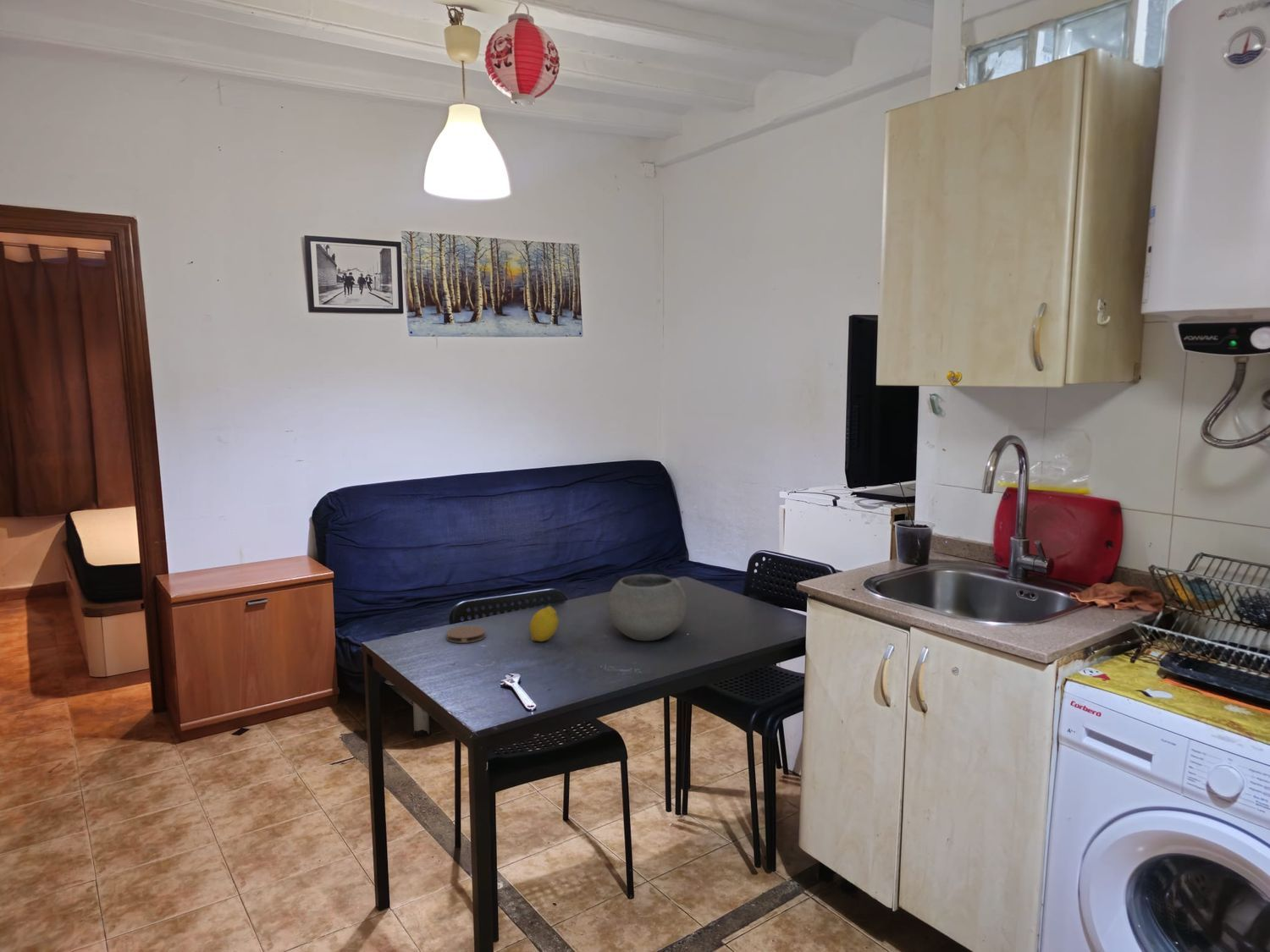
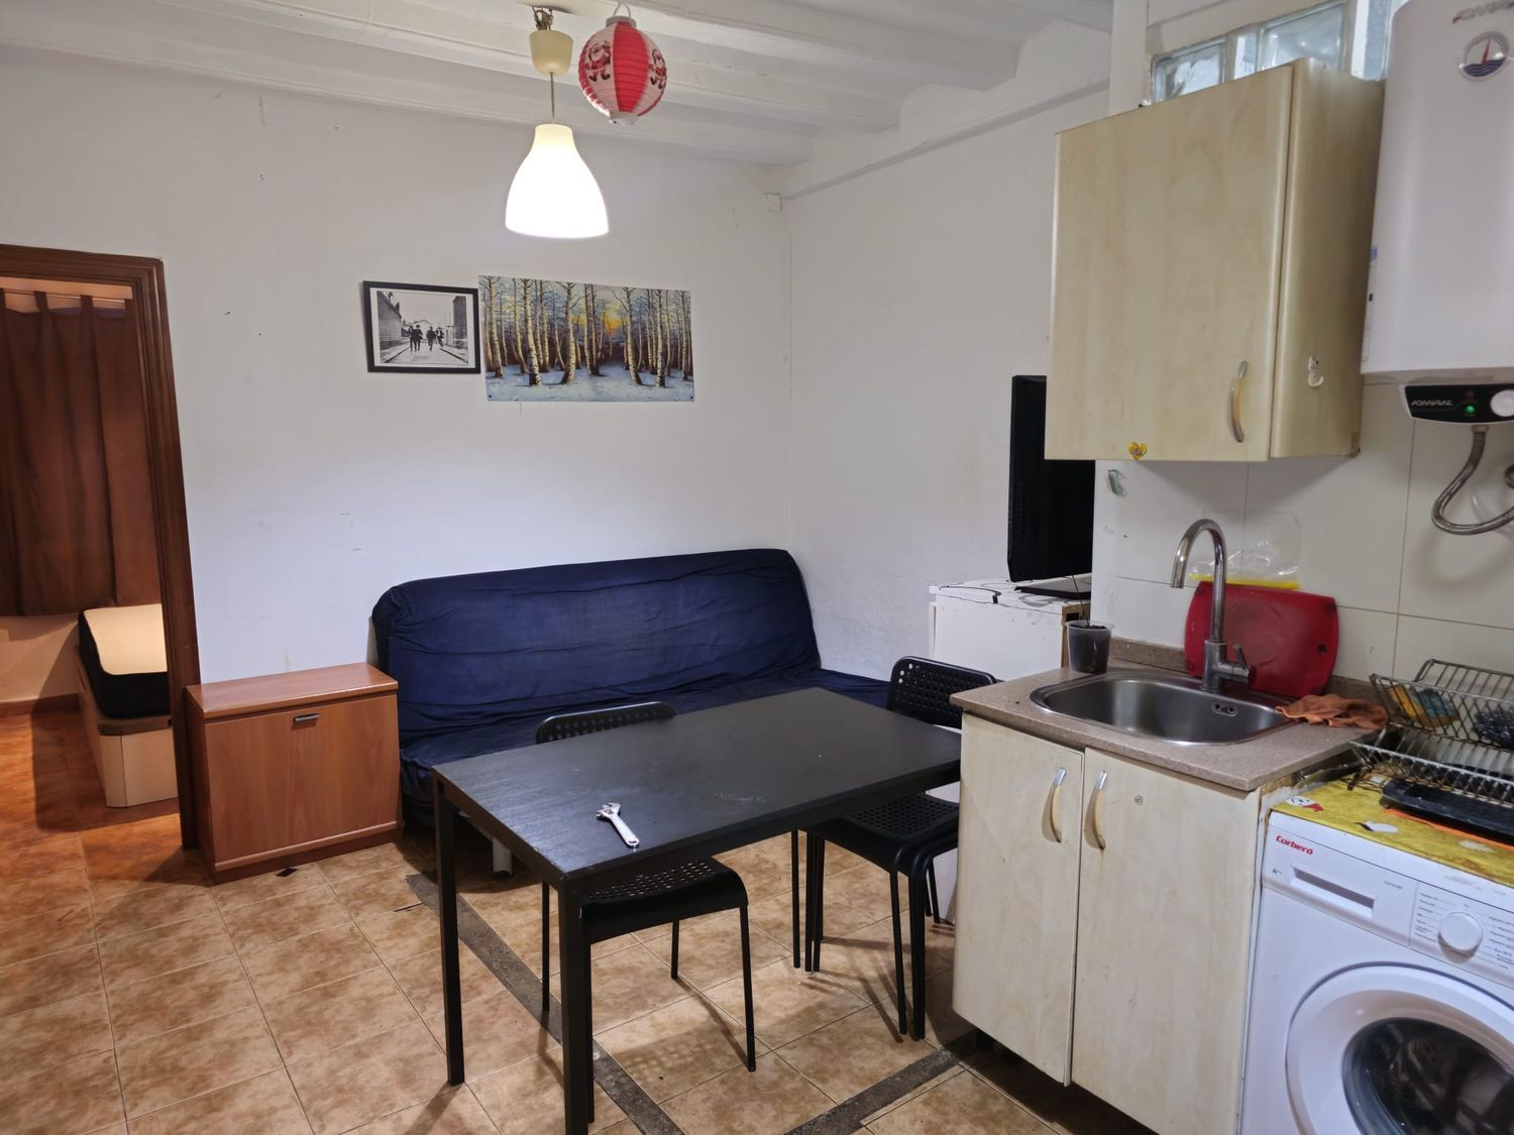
- coaster [445,625,486,644]
- bowl [607,573,687,641]
- fruit [528,605,560,642]
